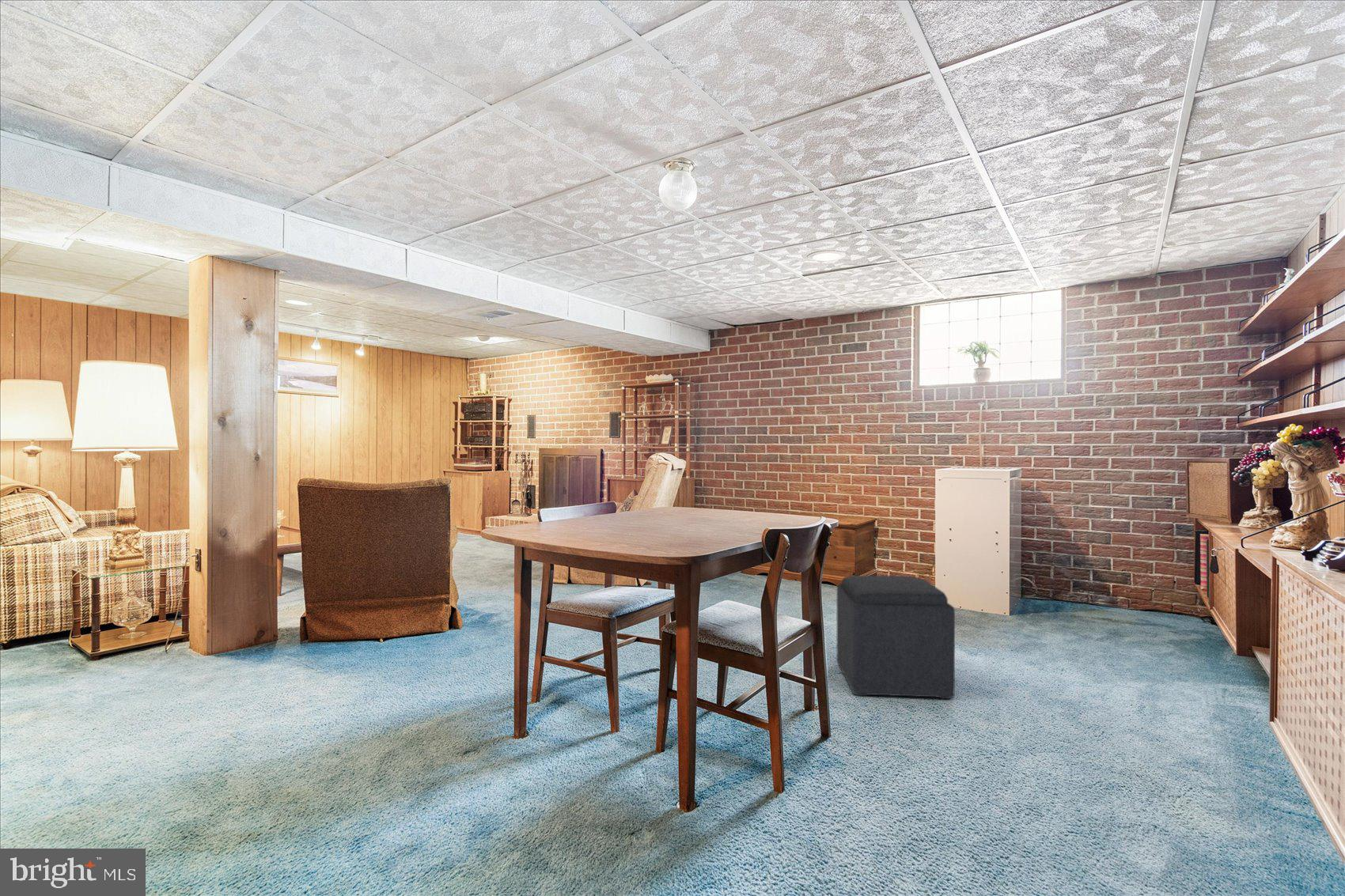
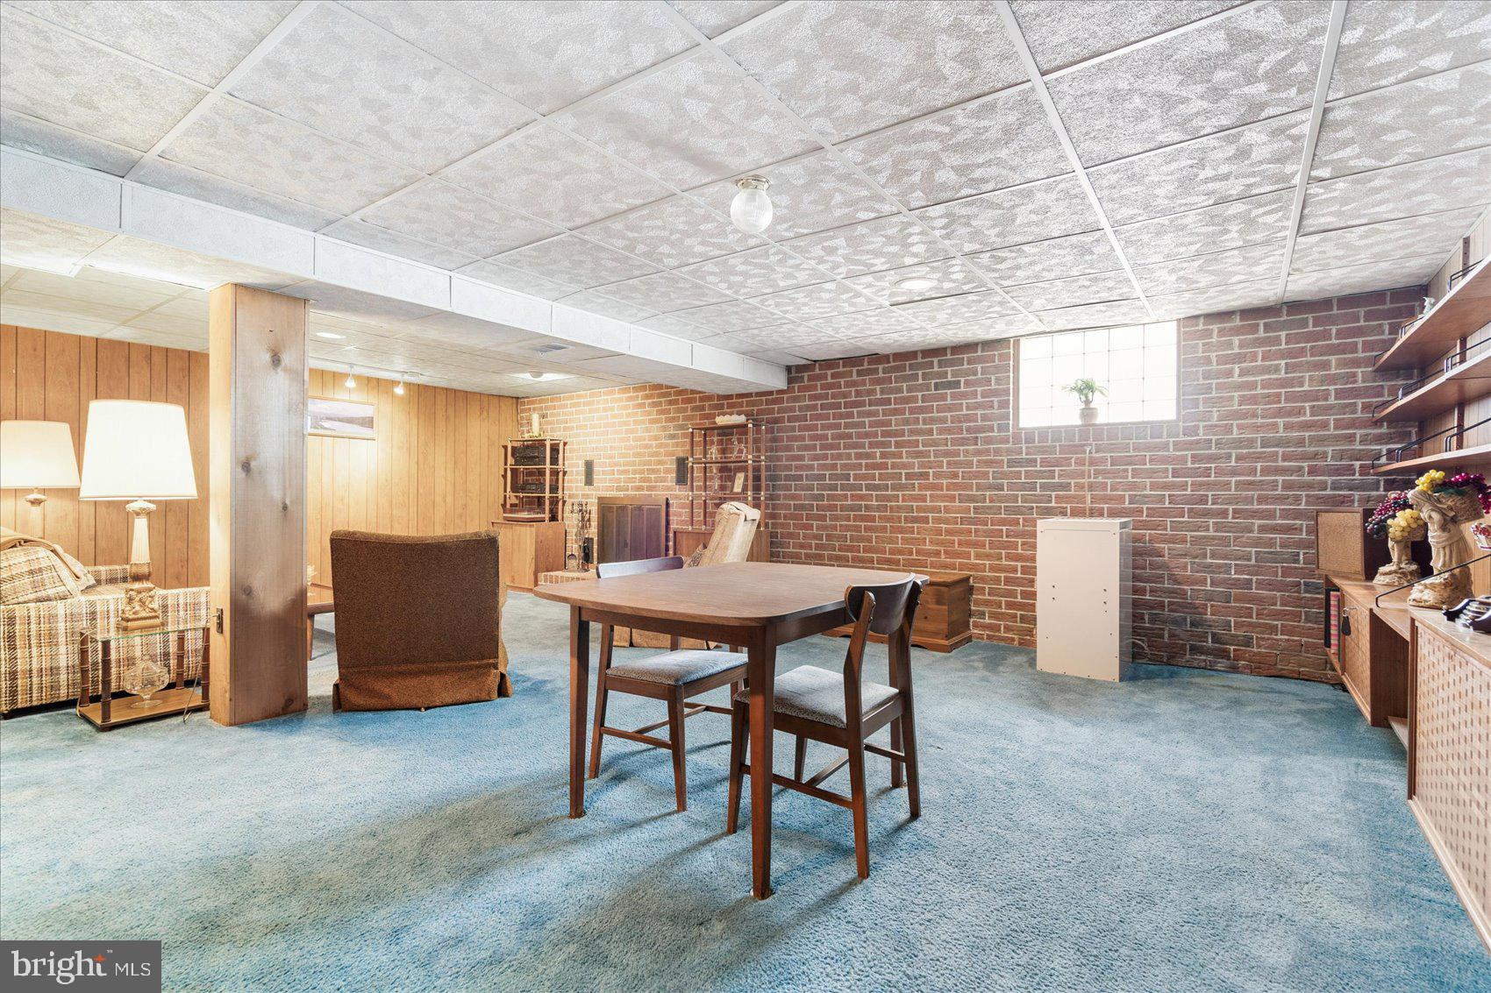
- ottoman [836,575,956,700]
